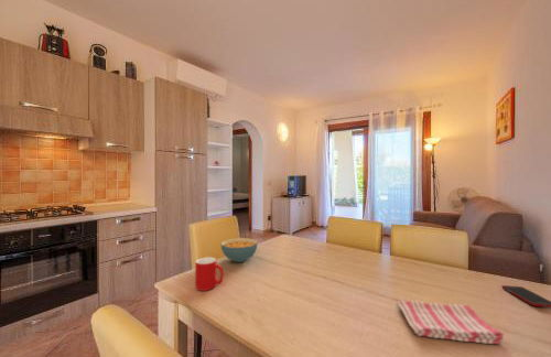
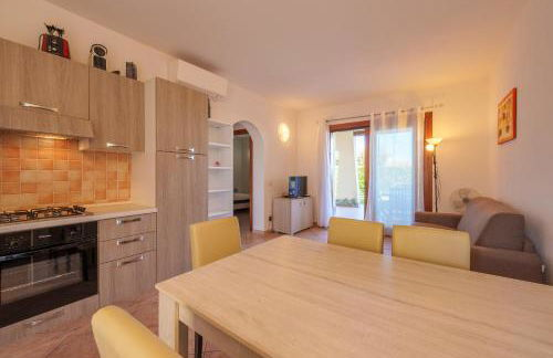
- cereal bowl [220,237,259,263]
- cell phone [501,284,551,309]
- cup [194,256,225,292]
- dish towel [397,300,505,345]
